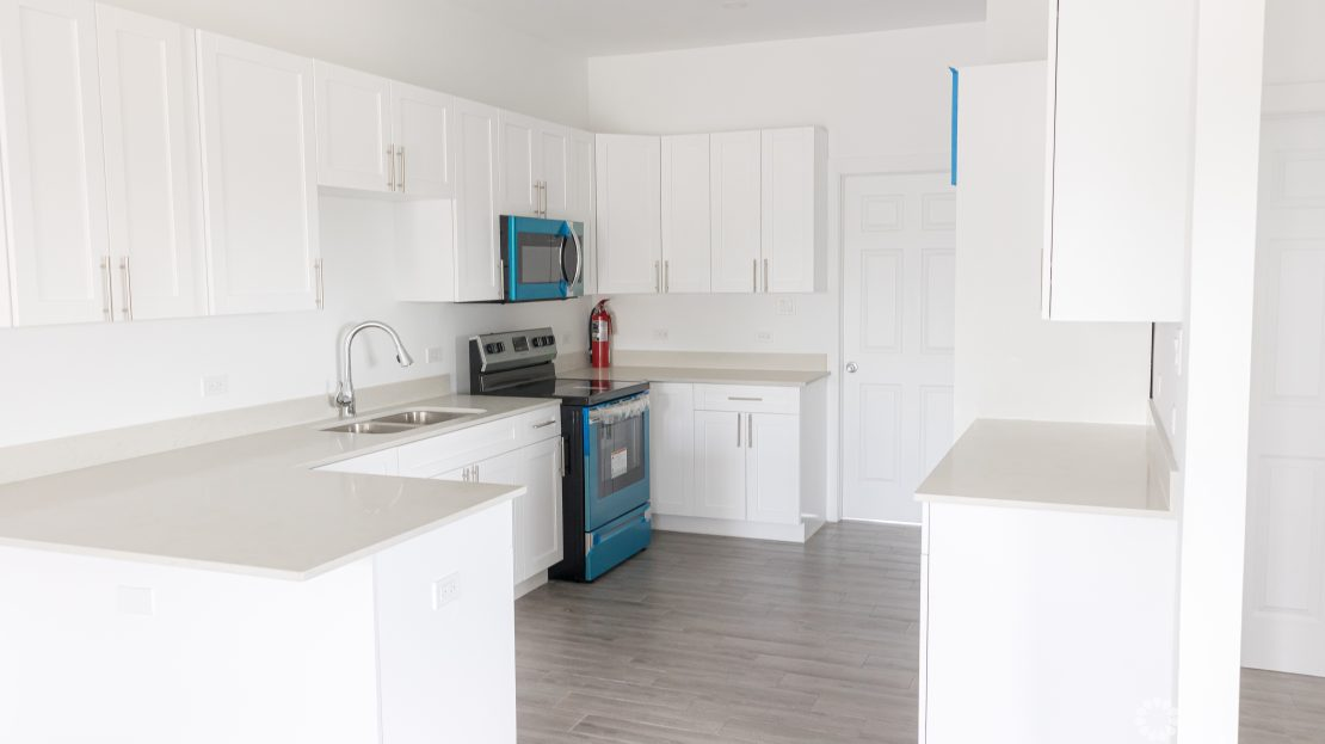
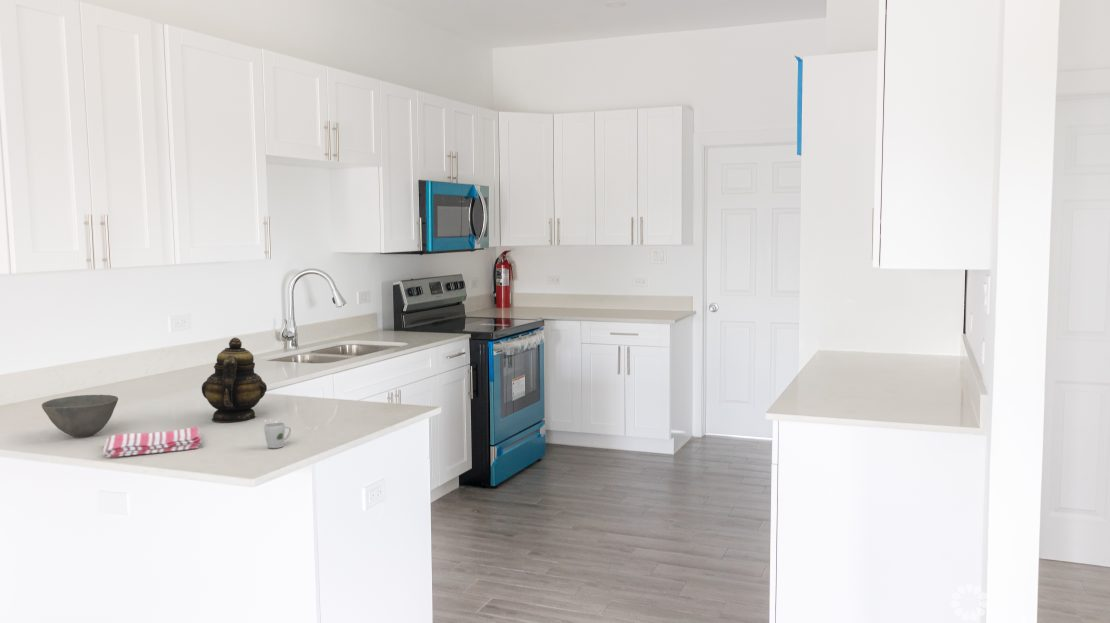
+ teapot [201,337,268,423]
+ dish towel [102,426,203,458]
+ cup [263,421,292,449]
+ bowl [41,394,119,438]
